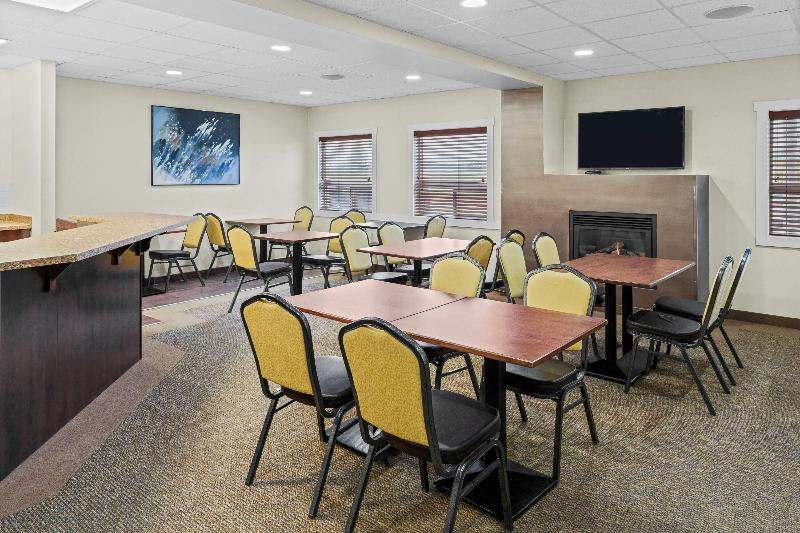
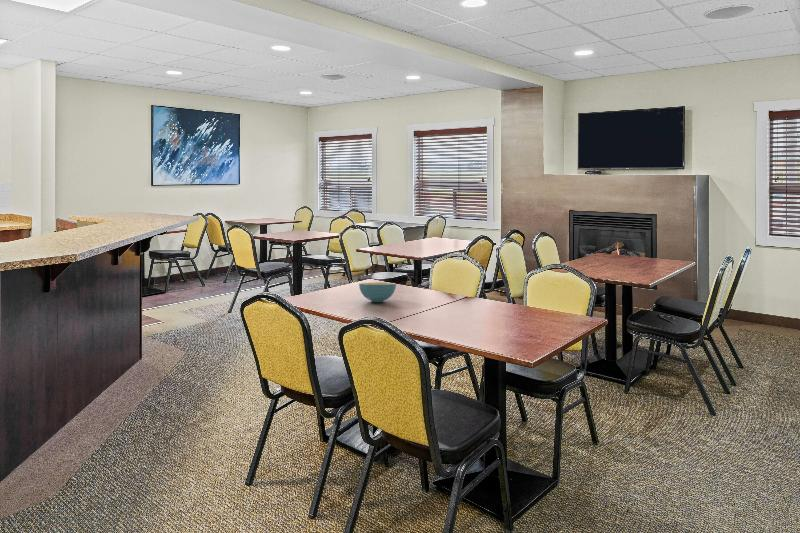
+ cereal bowl [358,282,397,303]
